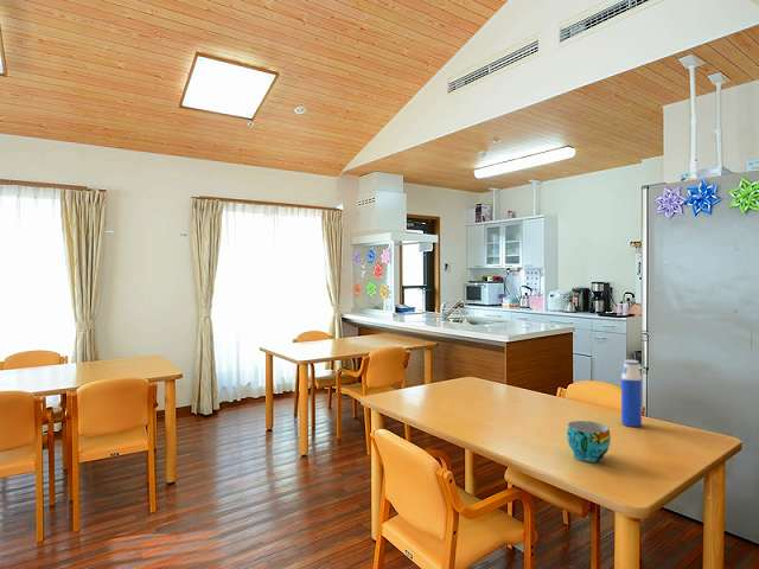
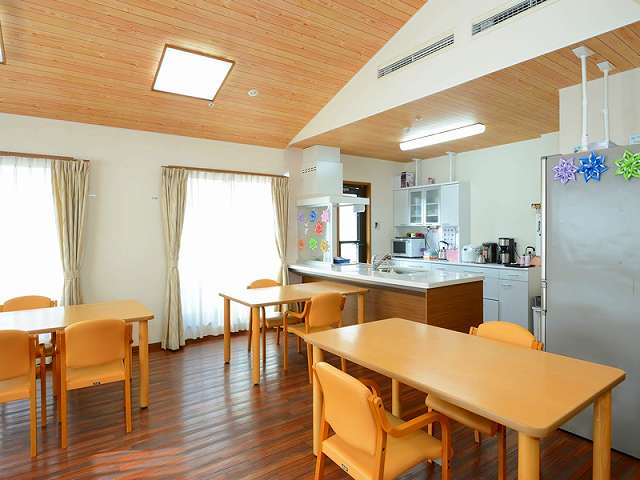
- cup [566,420,612,463]
- water bottle [620,359,643,428]
